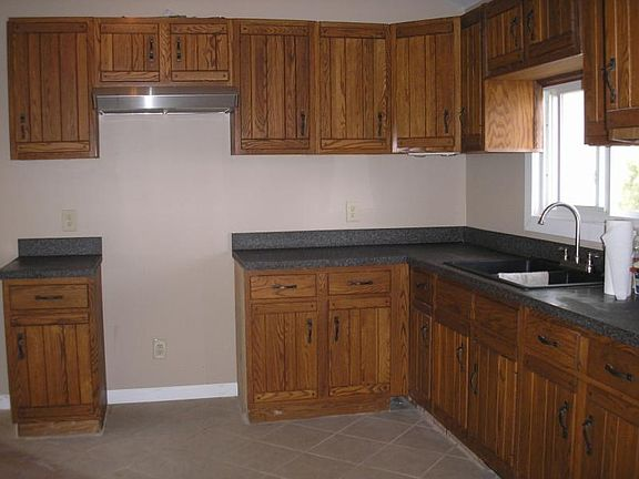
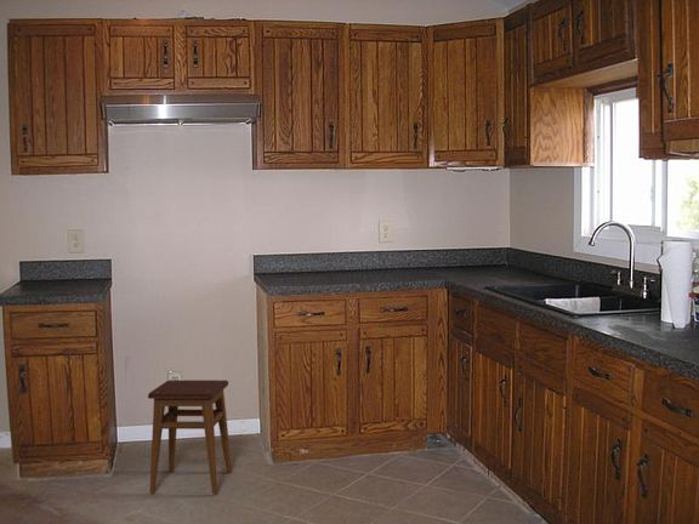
+ stool [147,378,233,495]
